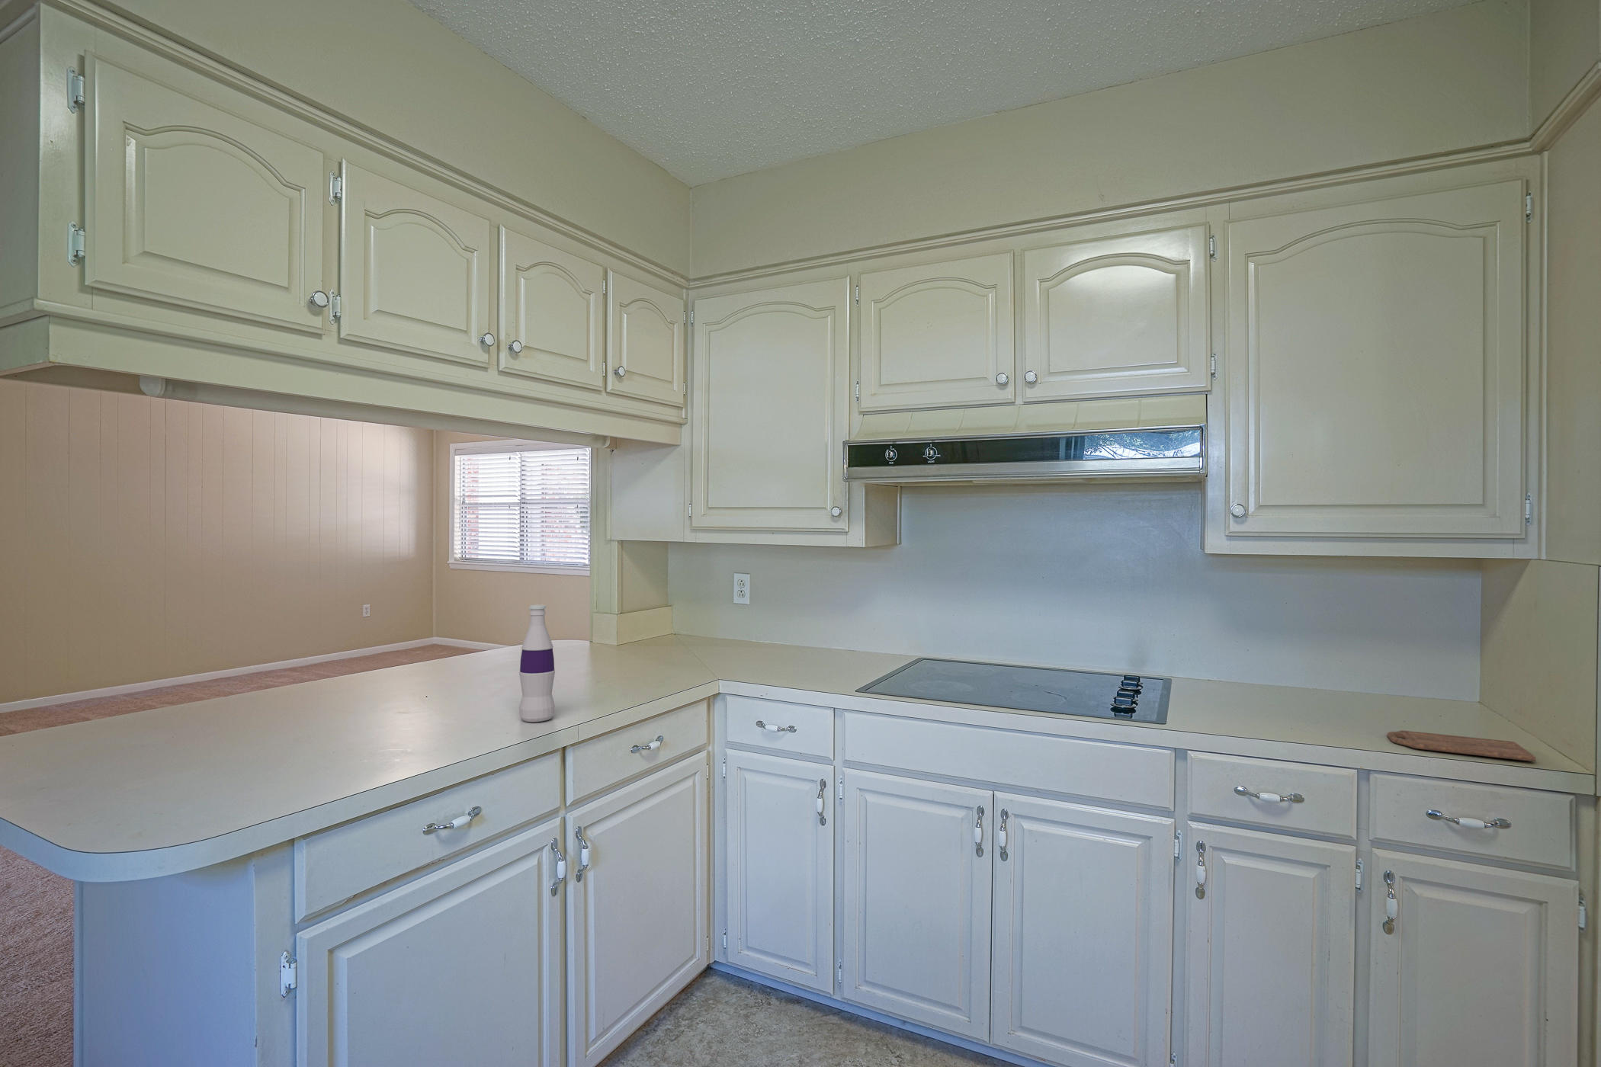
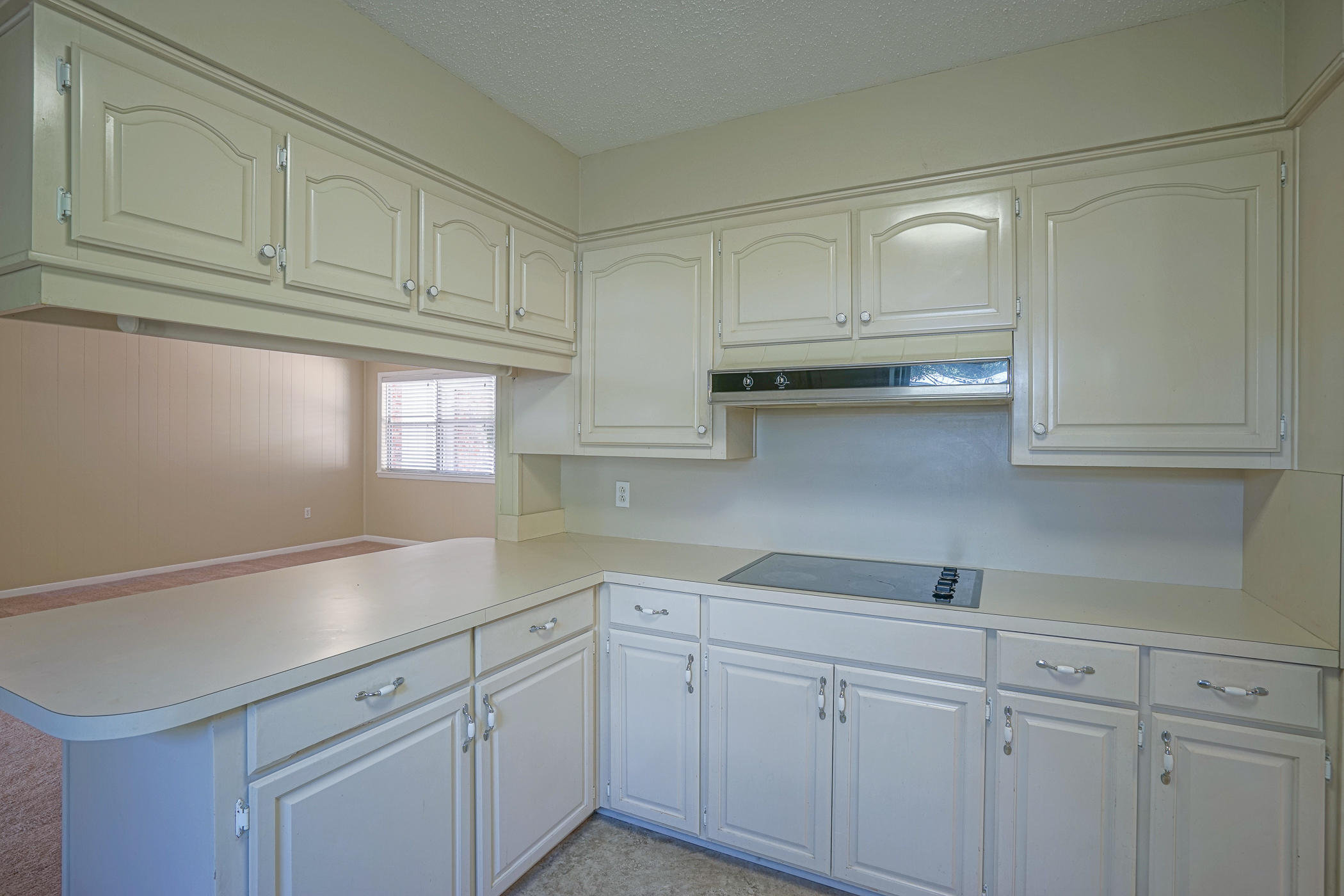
- cutting board [1387,730,1537,762]
- bottle [518,604,556,723]
